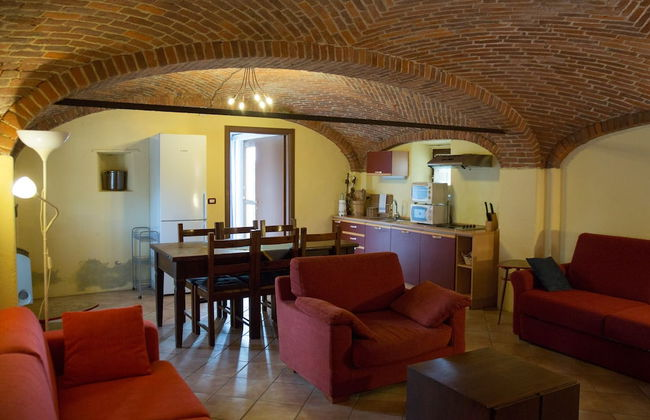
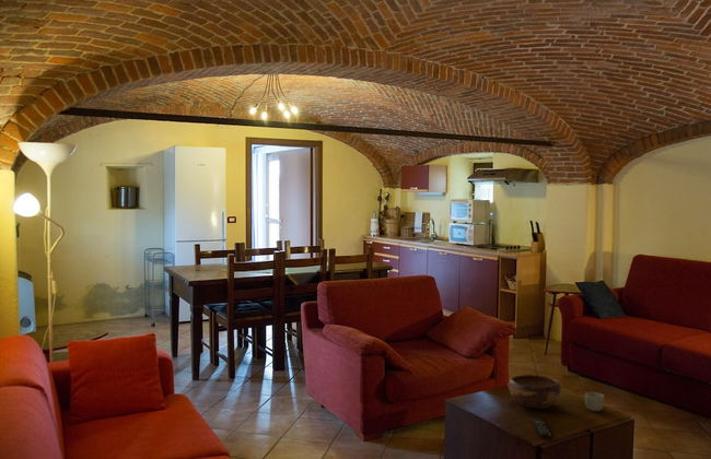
+ remote control [531,416,553,440]
+ mug [584,391,605,412]
+ decorative bowl [508,374,562,410]
